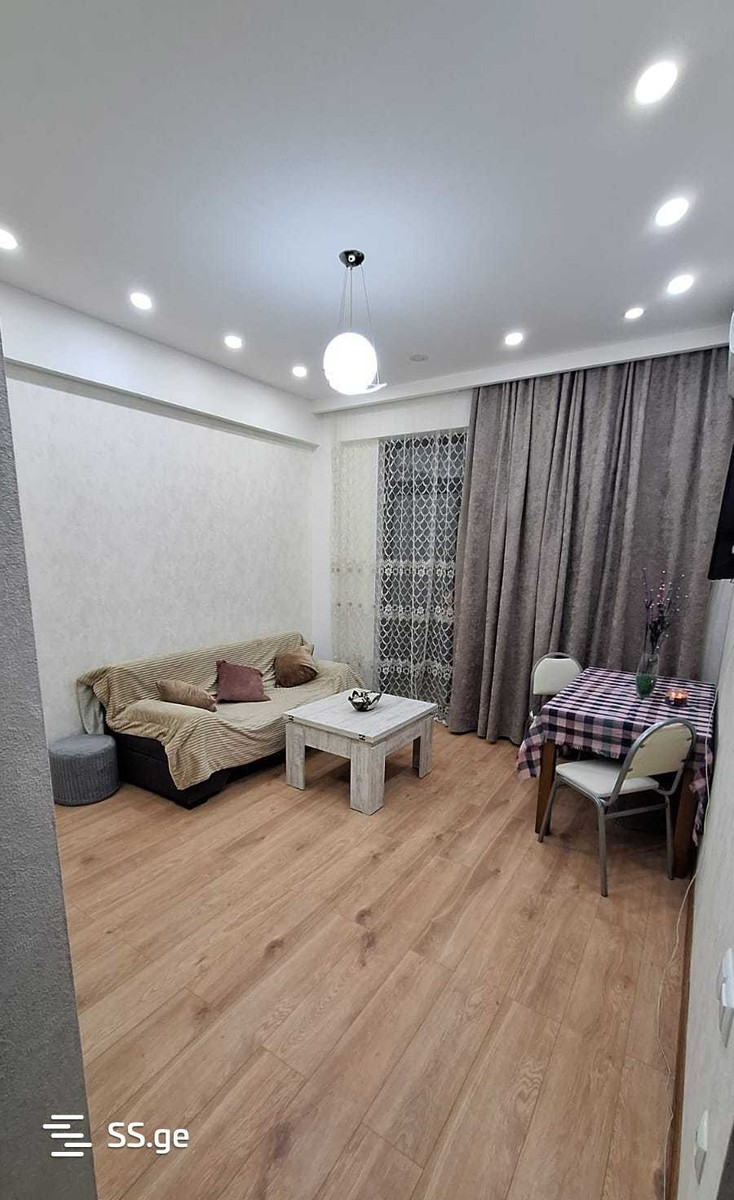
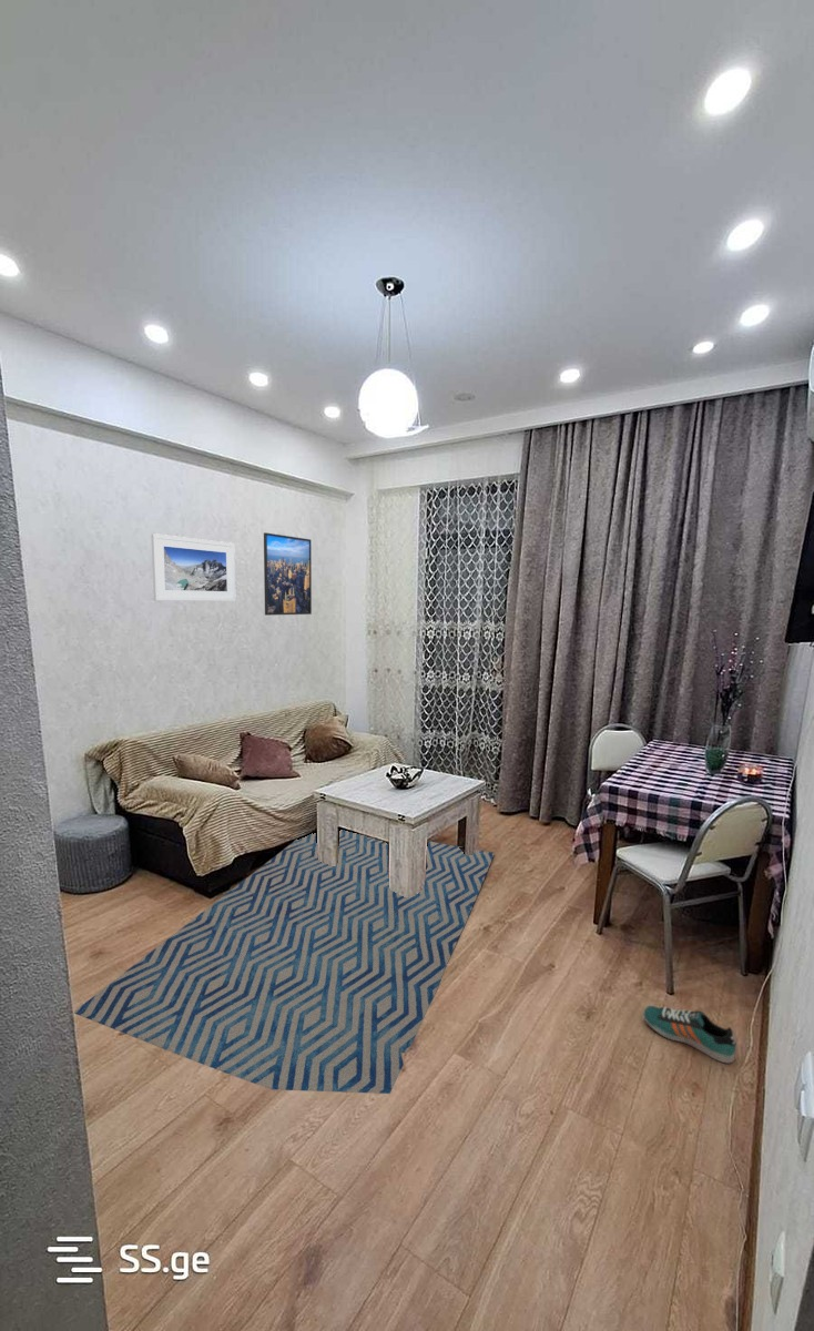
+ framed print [151,532,236,602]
+ rug [73,830,496,1095]
+ sneaker [642,1005,737,1065]
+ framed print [263,531,313,617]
